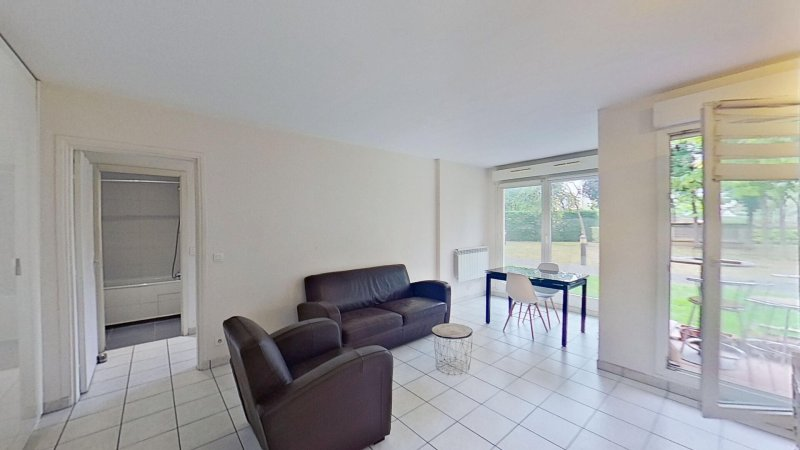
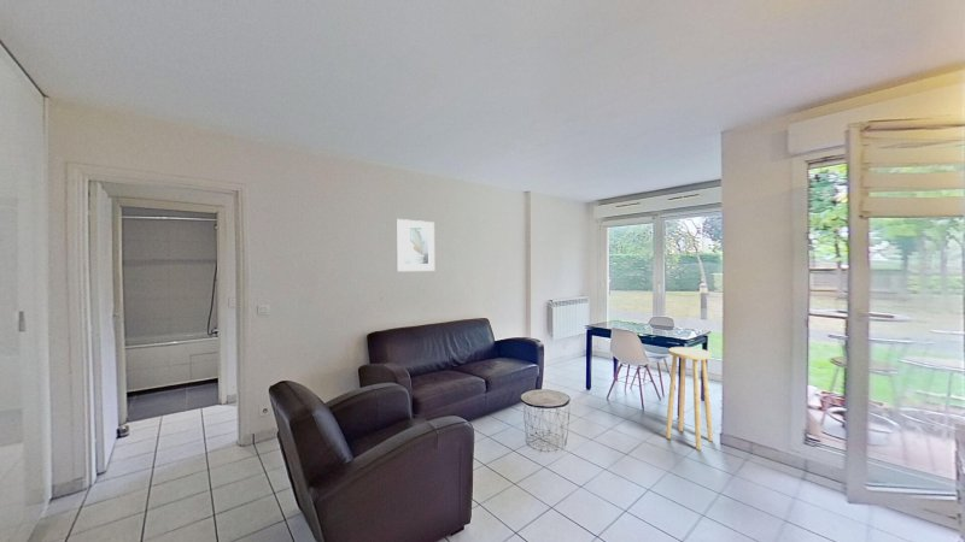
+ stool [665,346,714,452]
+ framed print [396,218,435,272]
